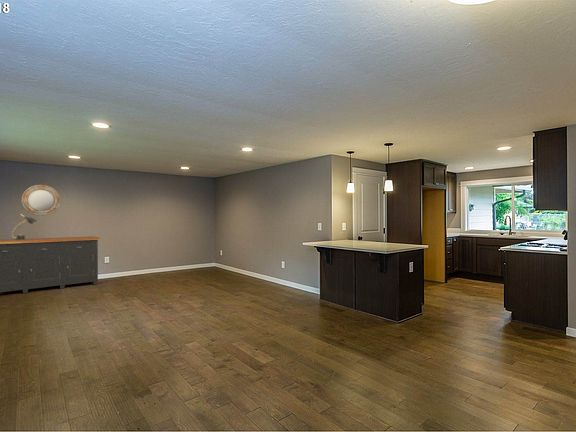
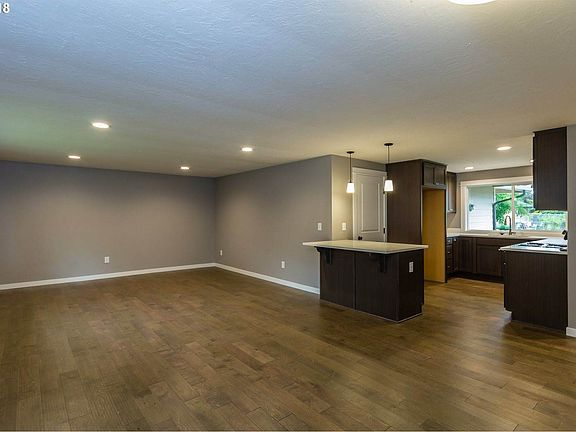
- sideboard [0,235,101,294]
- lamp [11,213,38,240]
- home mirror [21,184,61,217]
